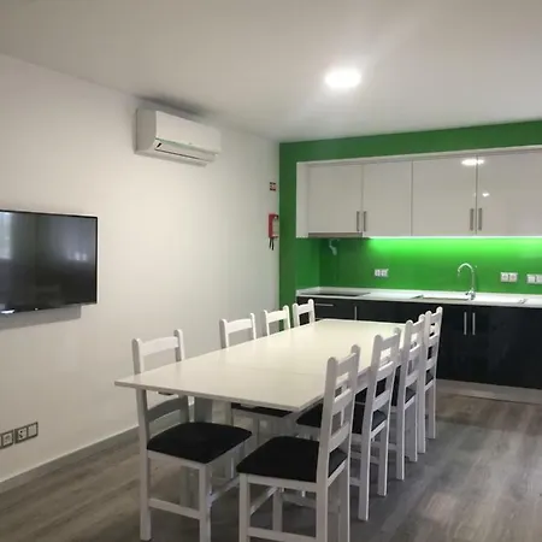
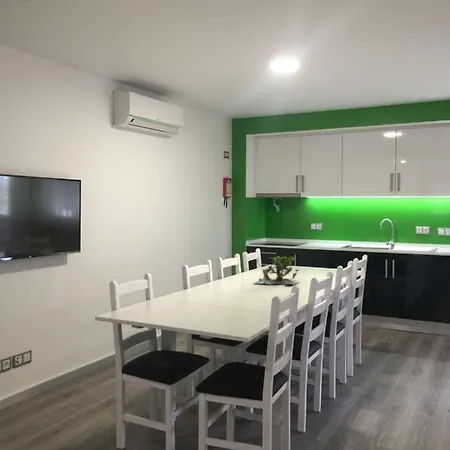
+ plant [253,255,300,286]
